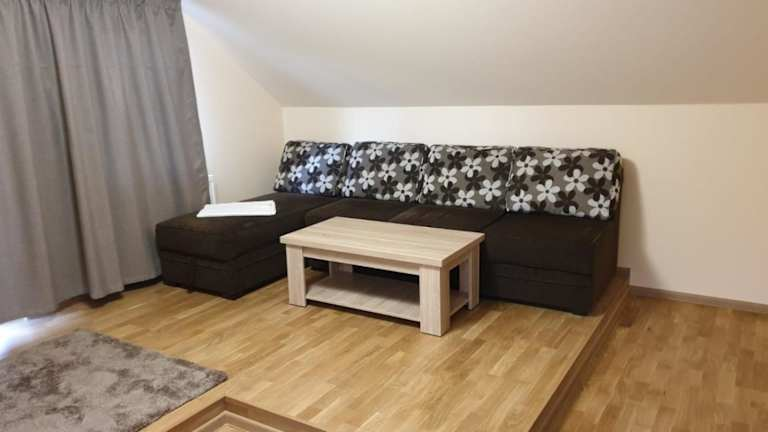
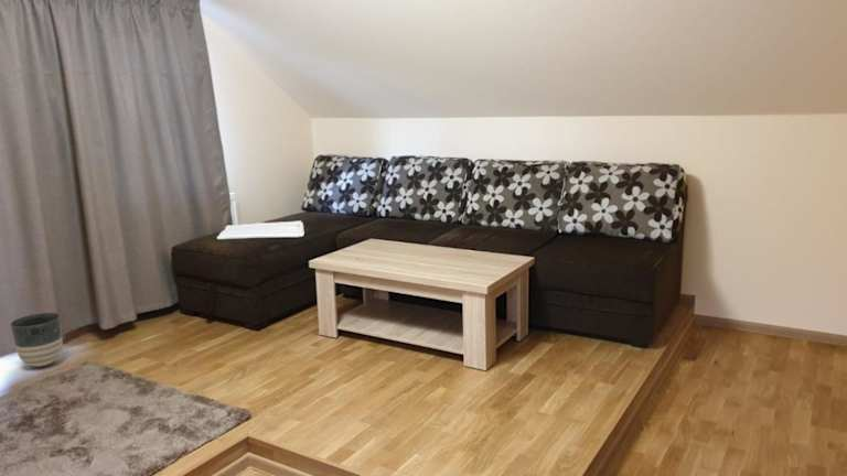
+ planter [9,312,64,368]
